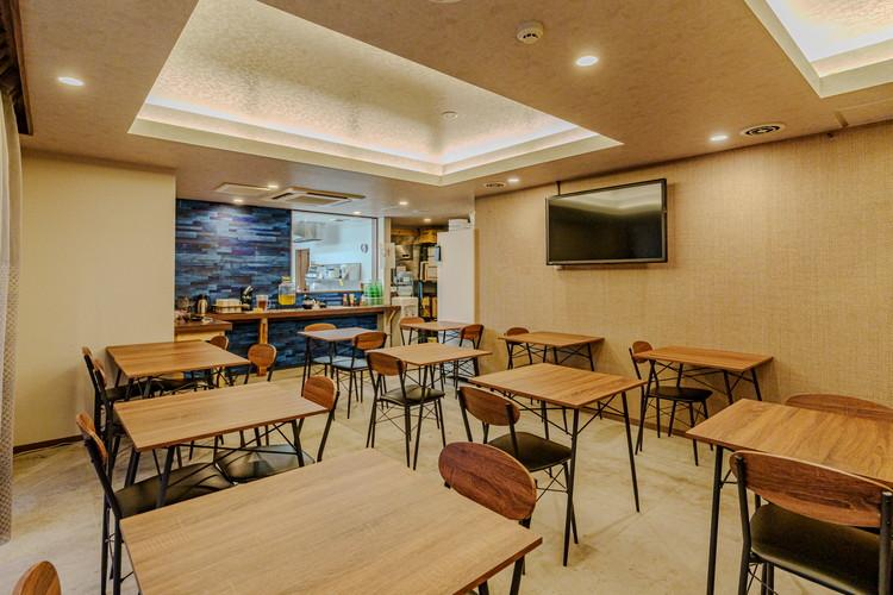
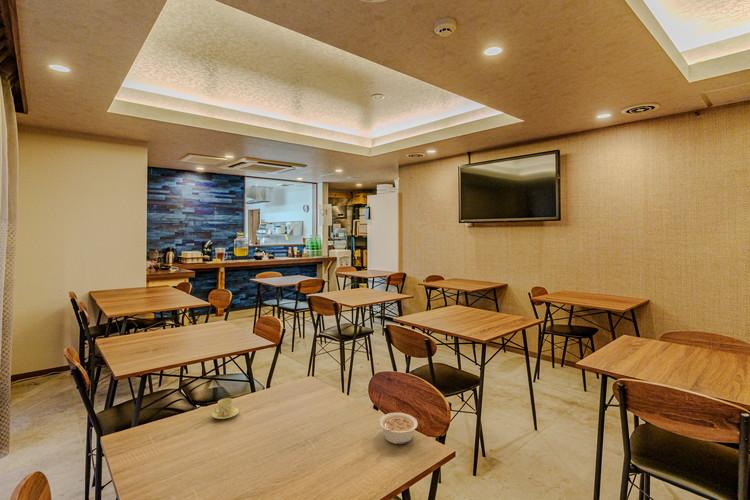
+ chinaware [211,397,240,420]
+ legume [378,412,419,445]
